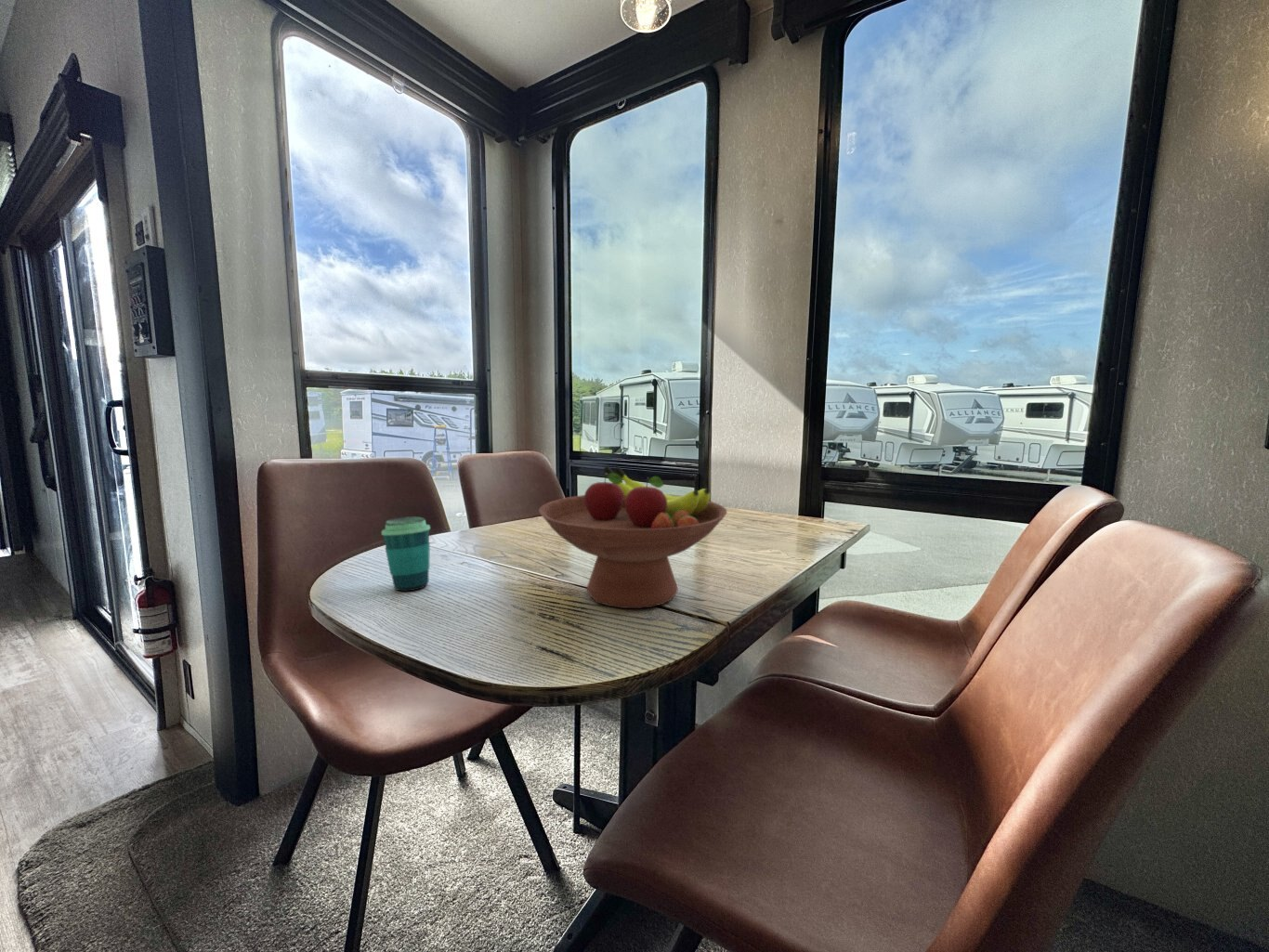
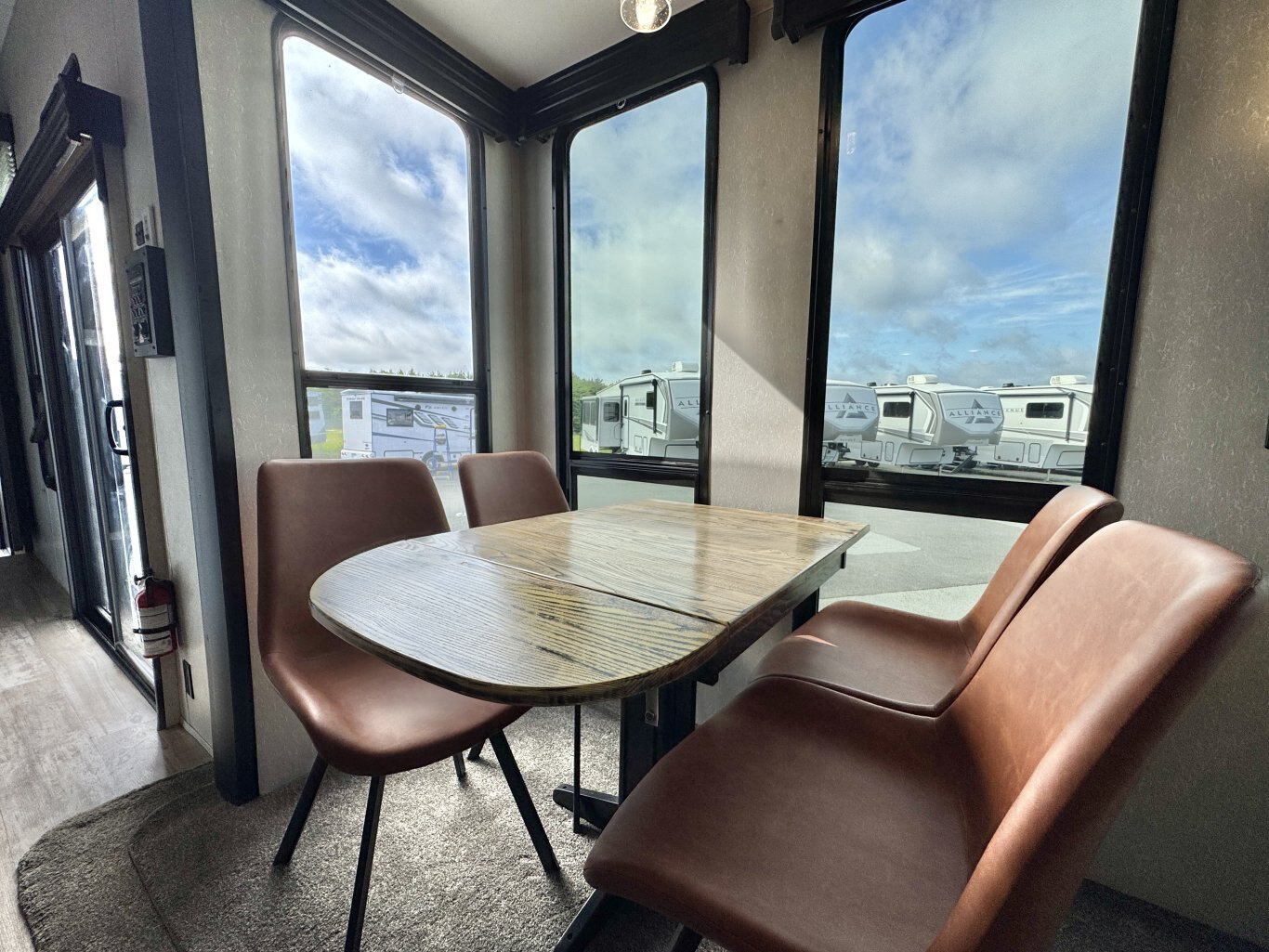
- fruit bowl [538,465,728,609]
- cup [381,515,431,593]
